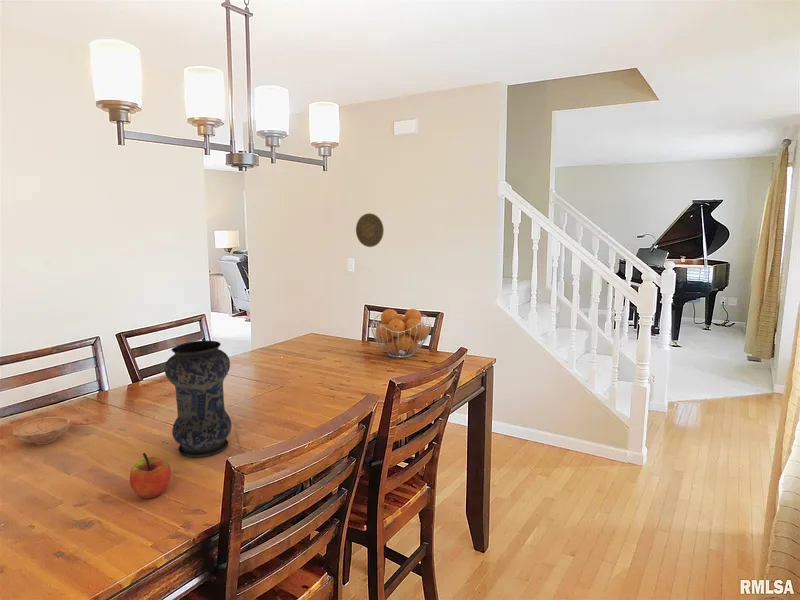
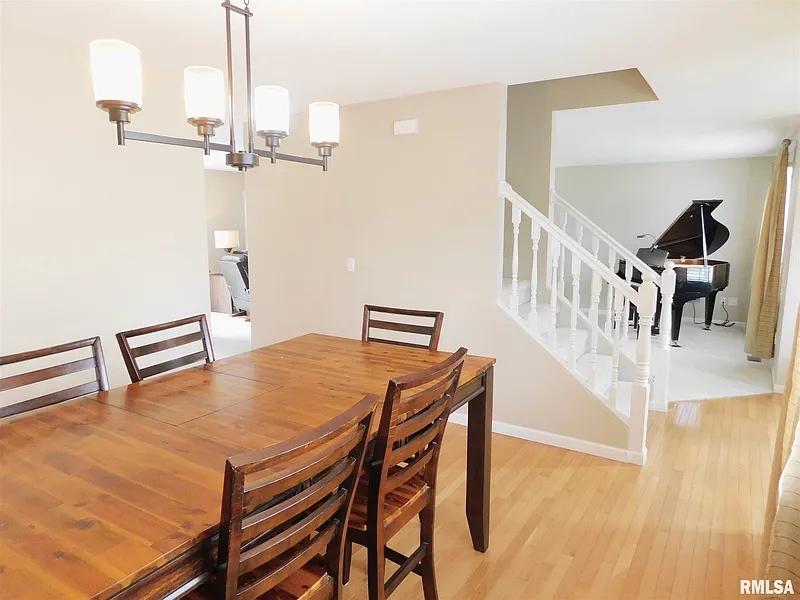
- vase [164,340,232,458]
- fruit basket [369,308,432,359]
- bowl [12,416,71,446]
- decorative plate [355,212,385,248]
- apple [129,452,172,500]
